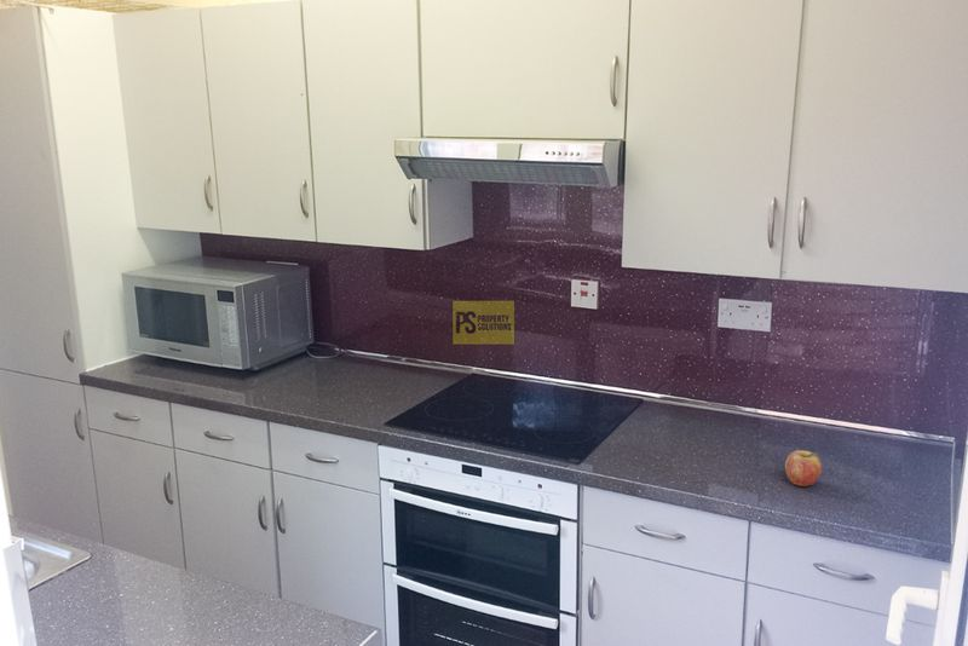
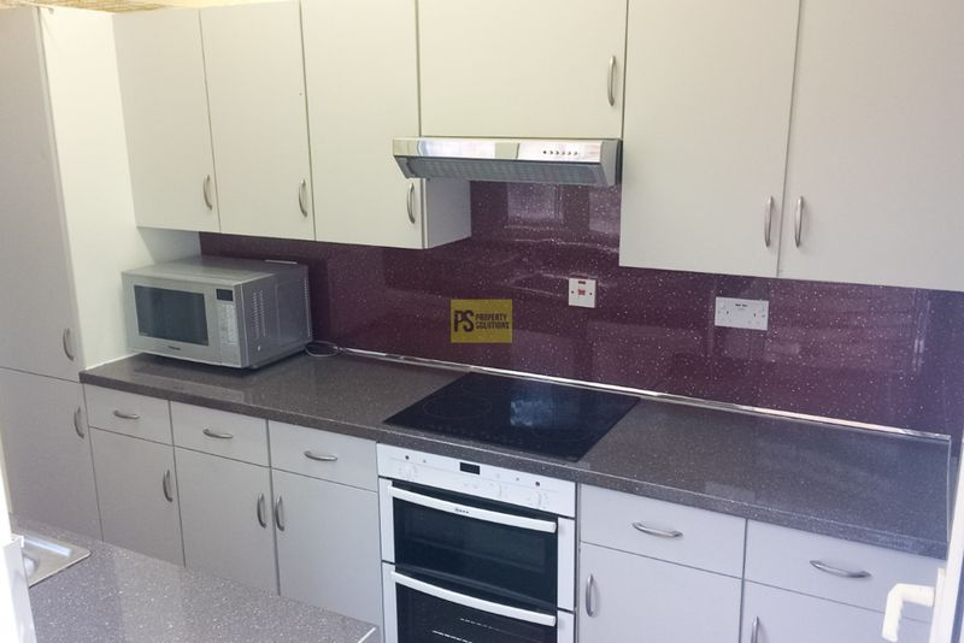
- fruit [784,449,823,488]
